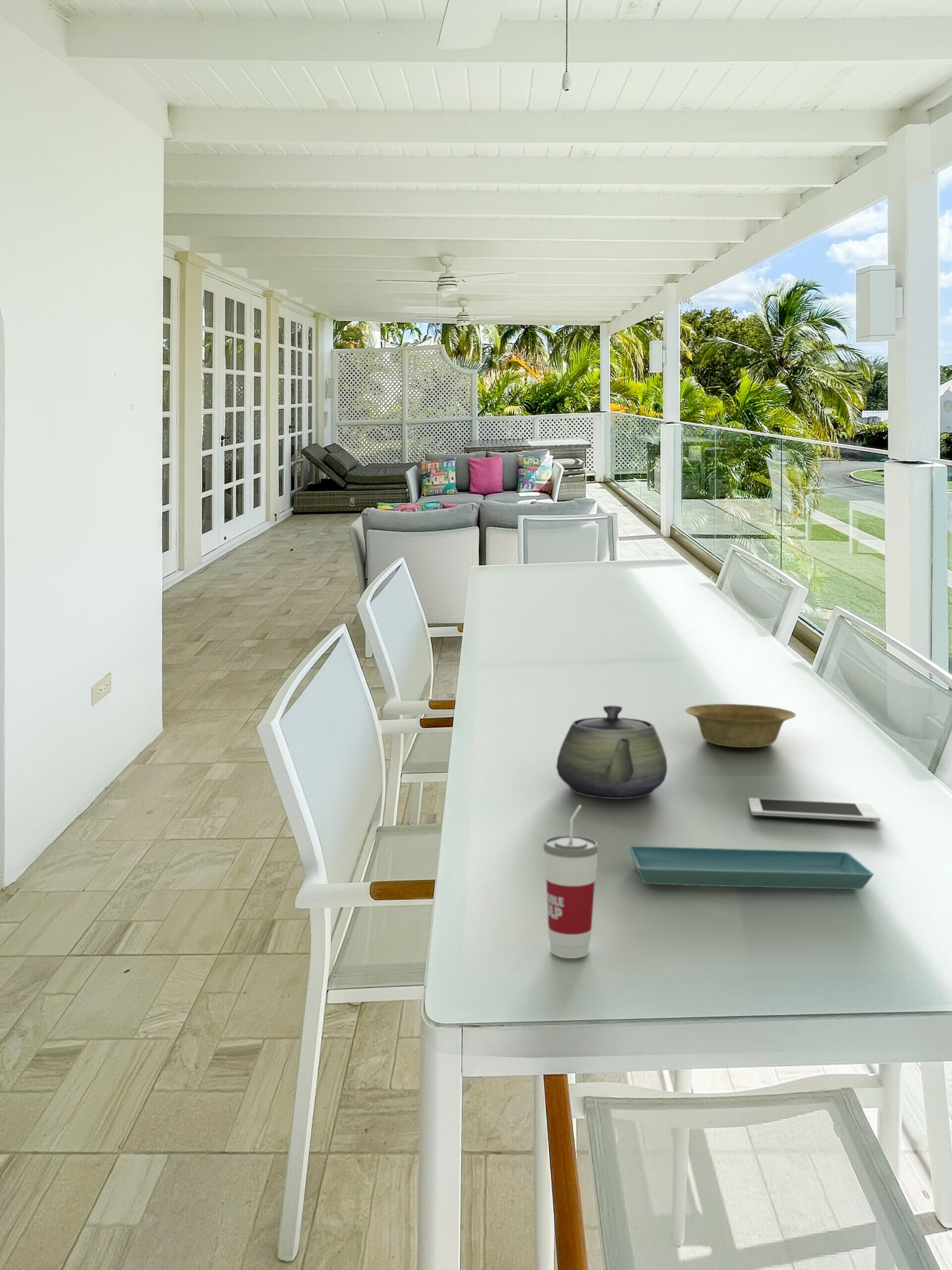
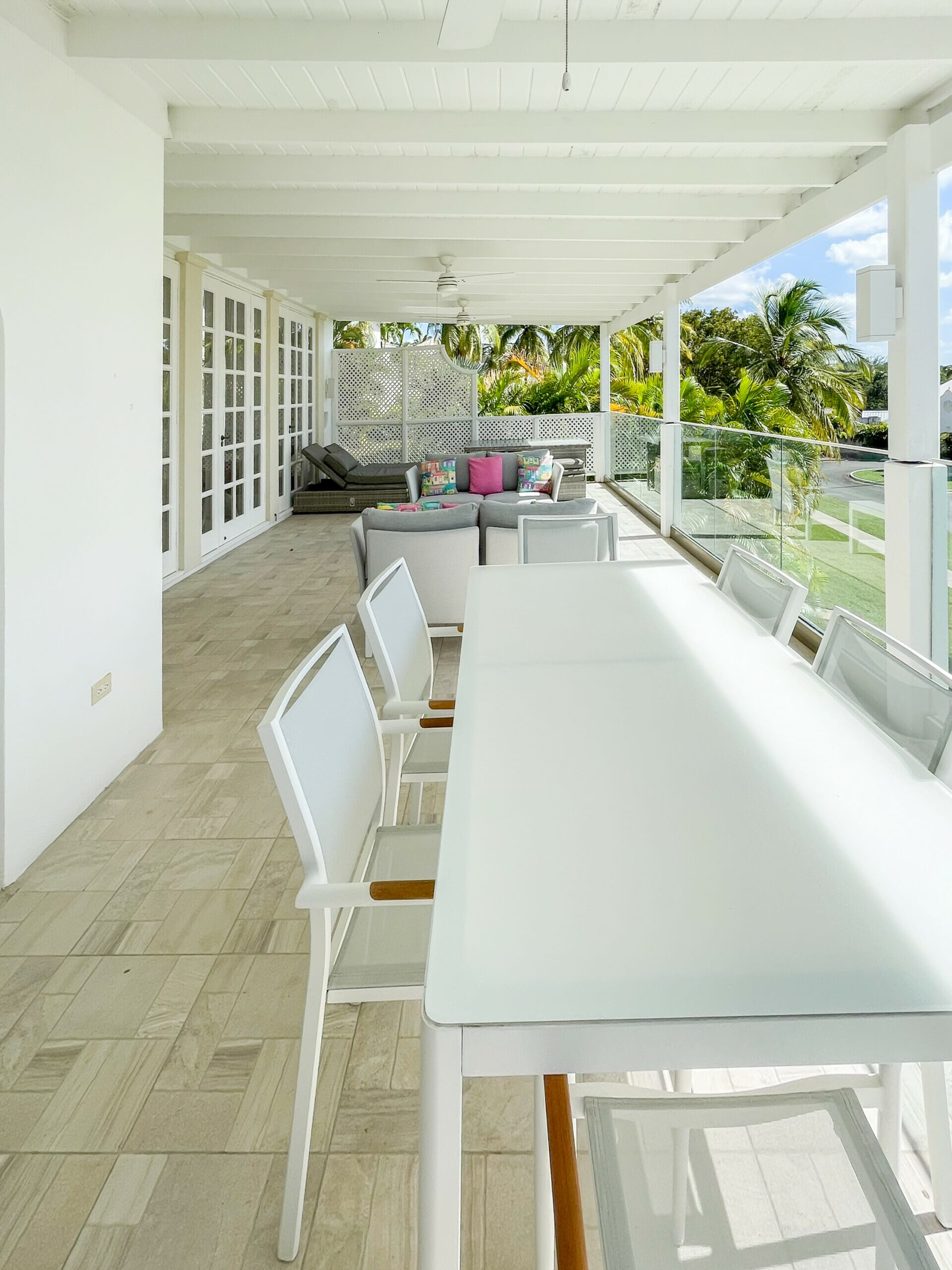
- teapot [556,705,668,800]
- cell phone [748,797,881,823]
- saucer [628,845,874,890]
- bowl [685,703,796,748]
- cup [543,804,599,959]
